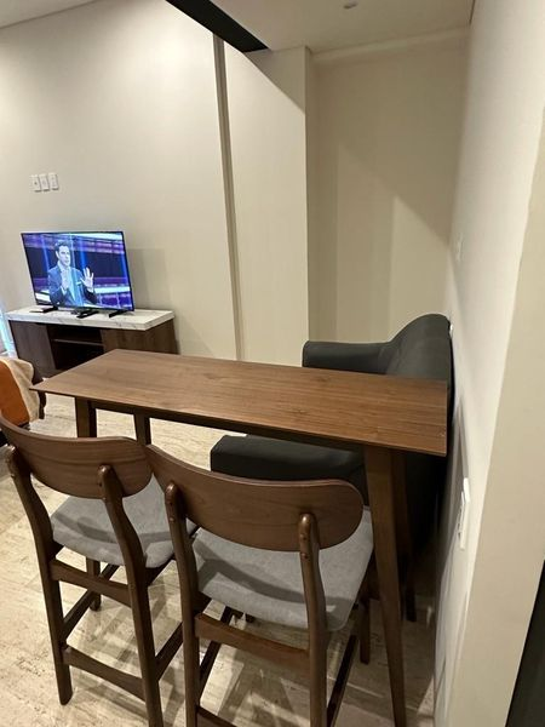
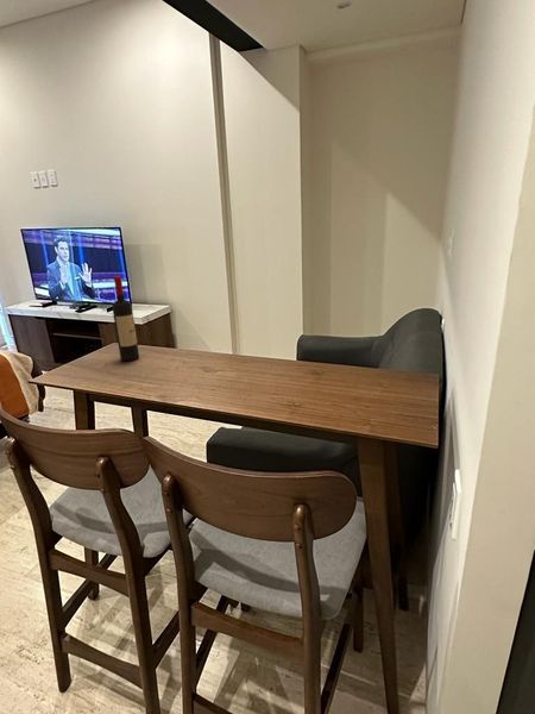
+ wine bottle [111,275,140,362]
